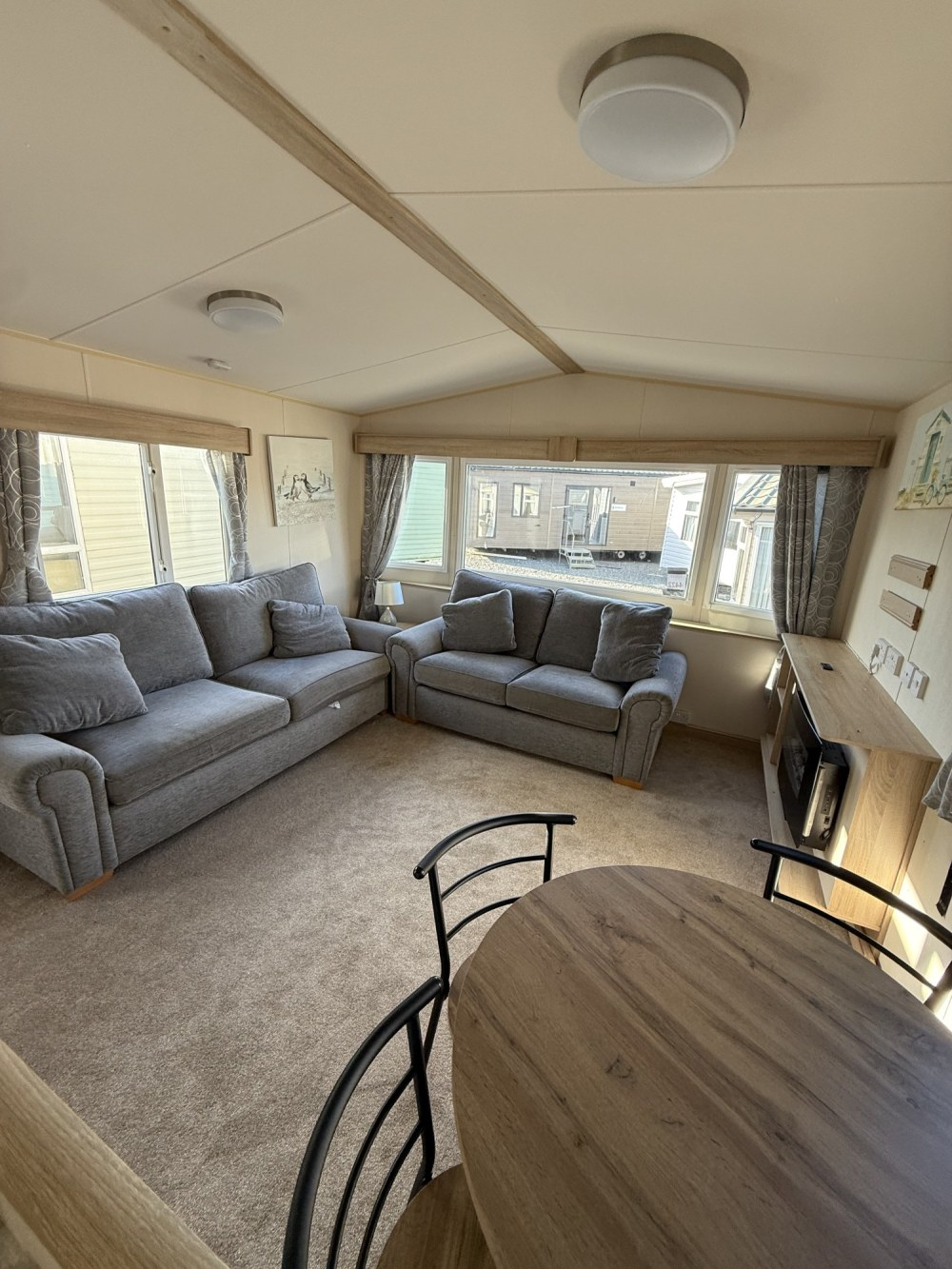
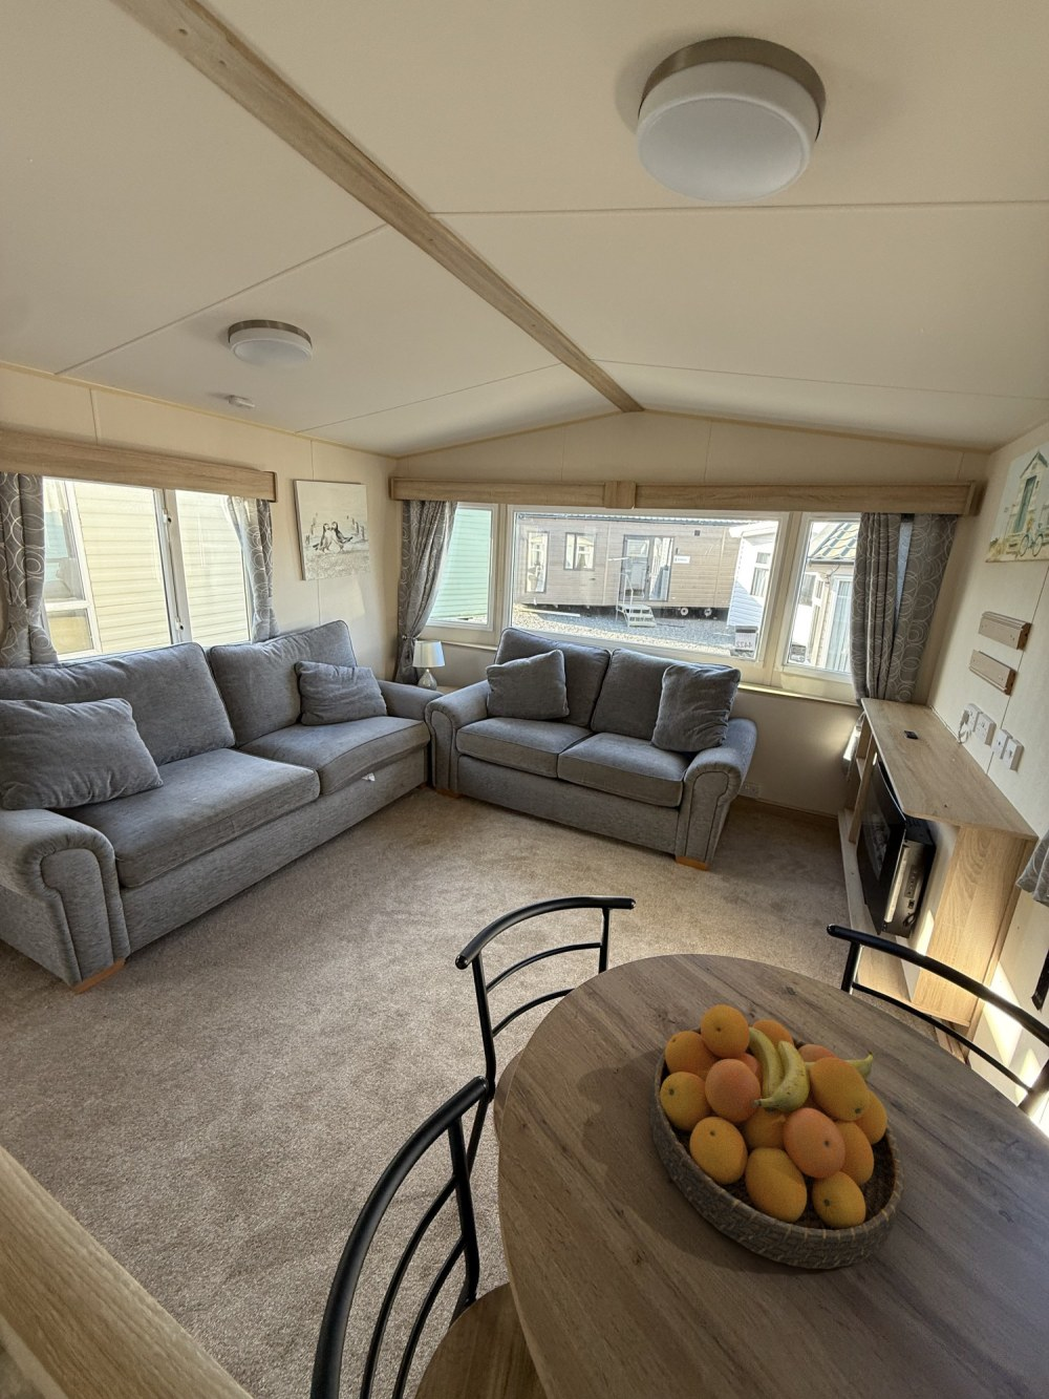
+ fruit bowl [648,1003,906,1270]
